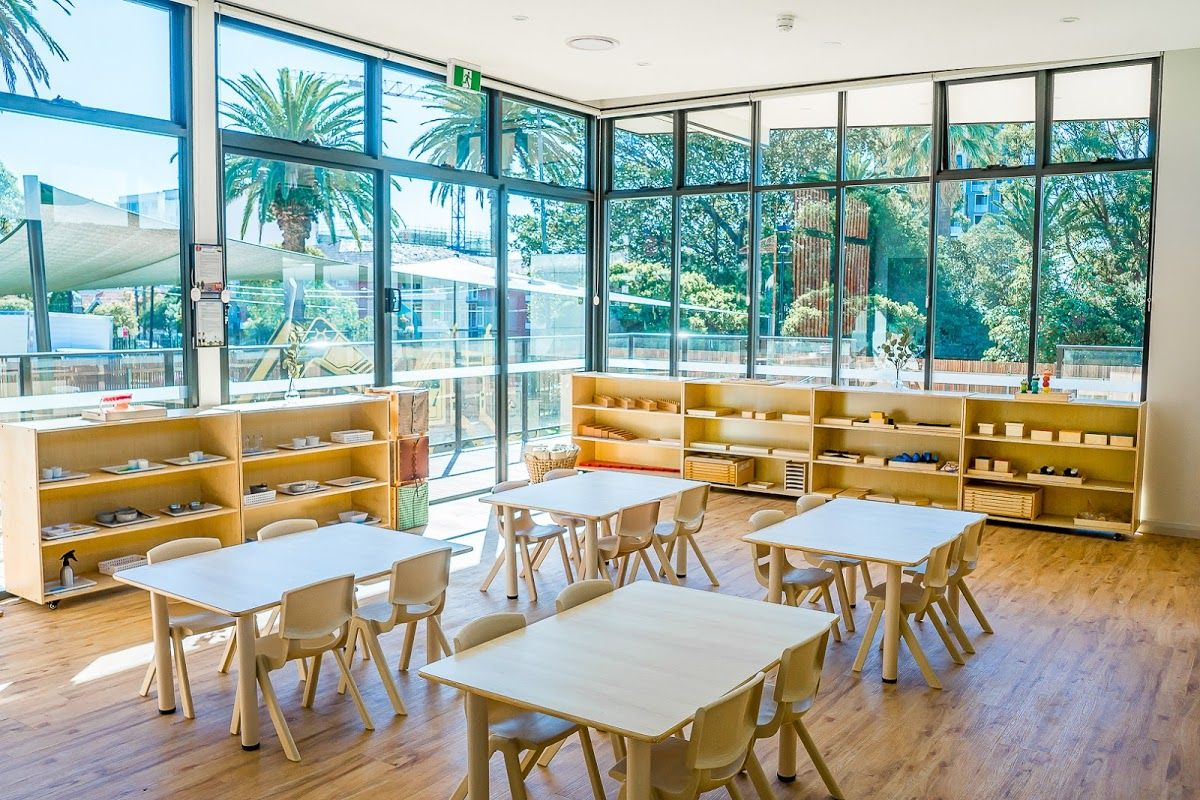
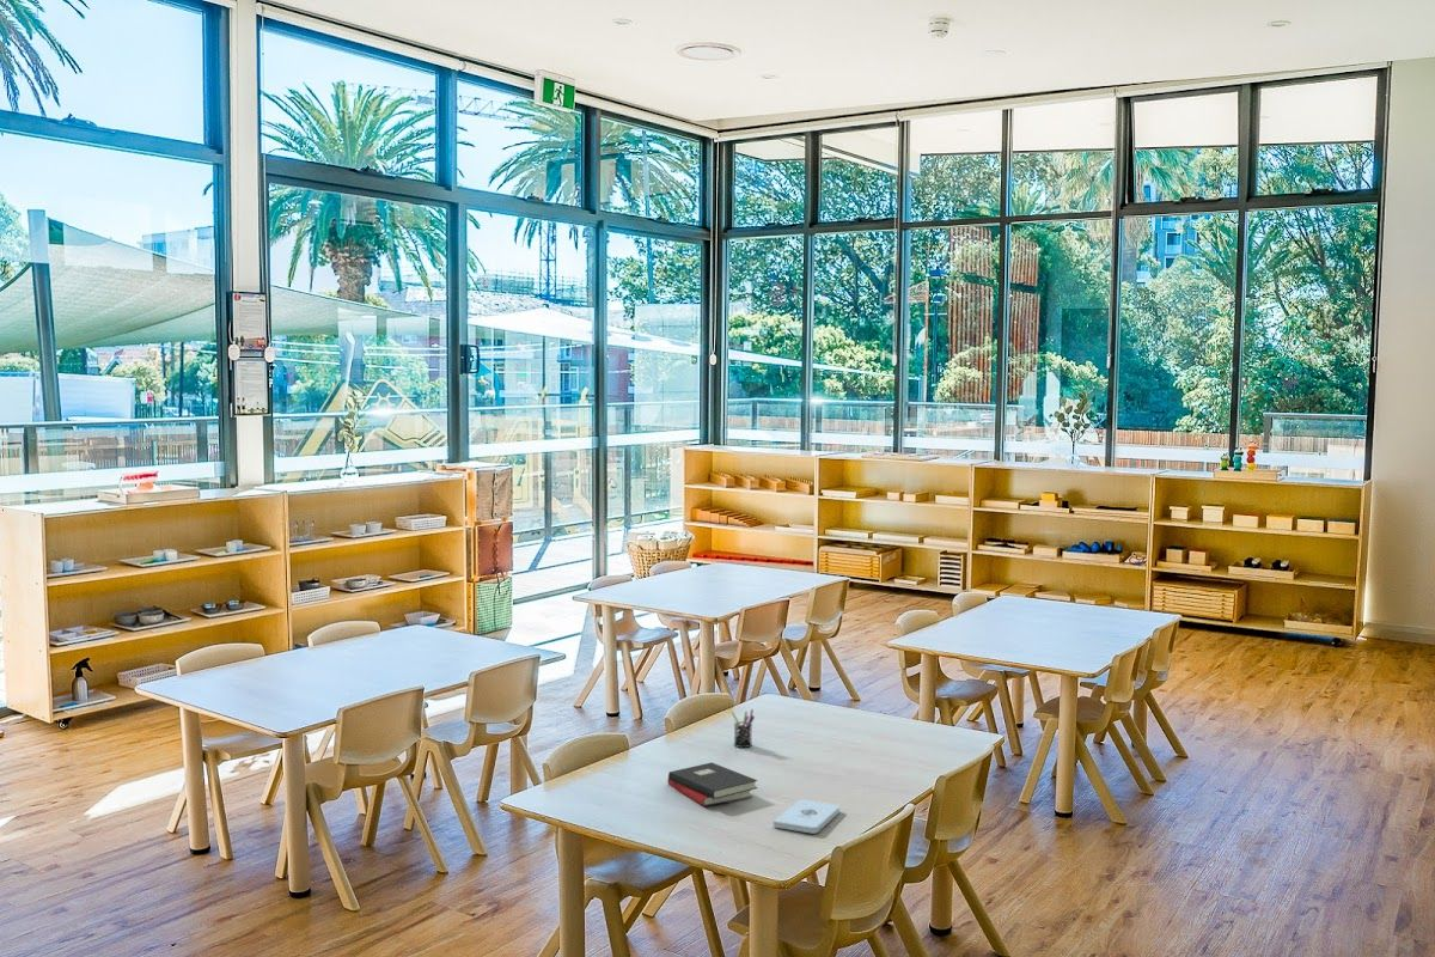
+ notepad [773,798,841,835]
+ hardback book [666,762,758,807]
+ pen holder [729,708,756,749]
